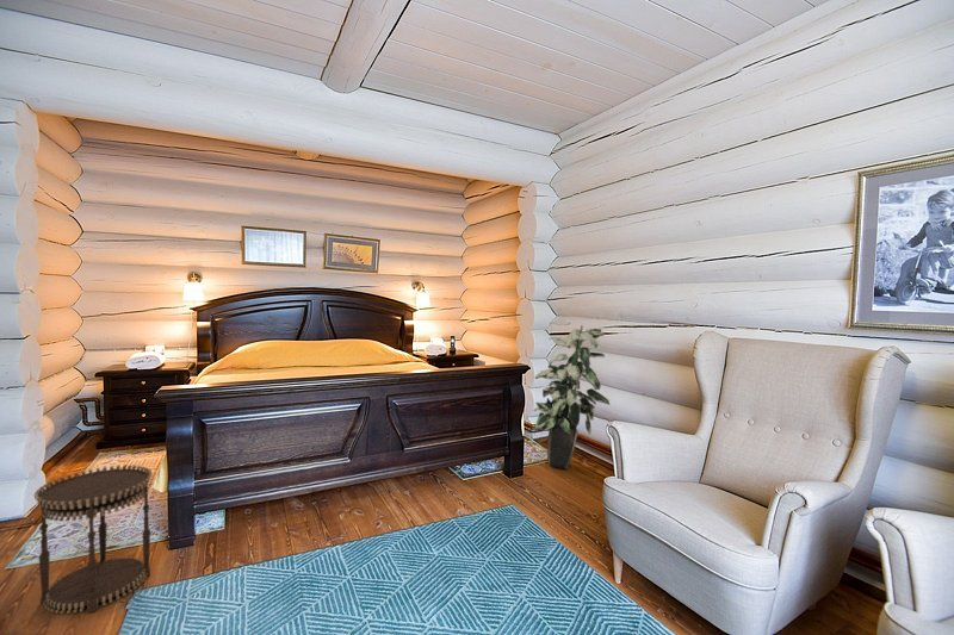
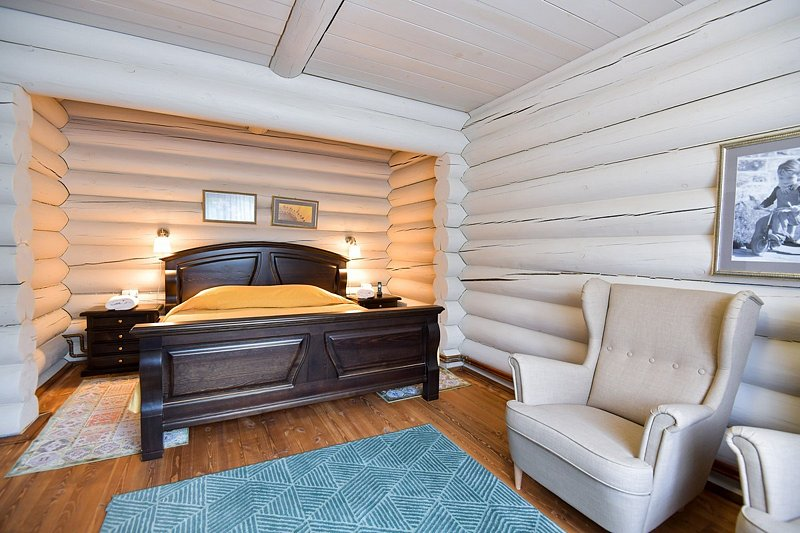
- side table [33,463,154,615]
- indoor plant [532,319,611,469]
